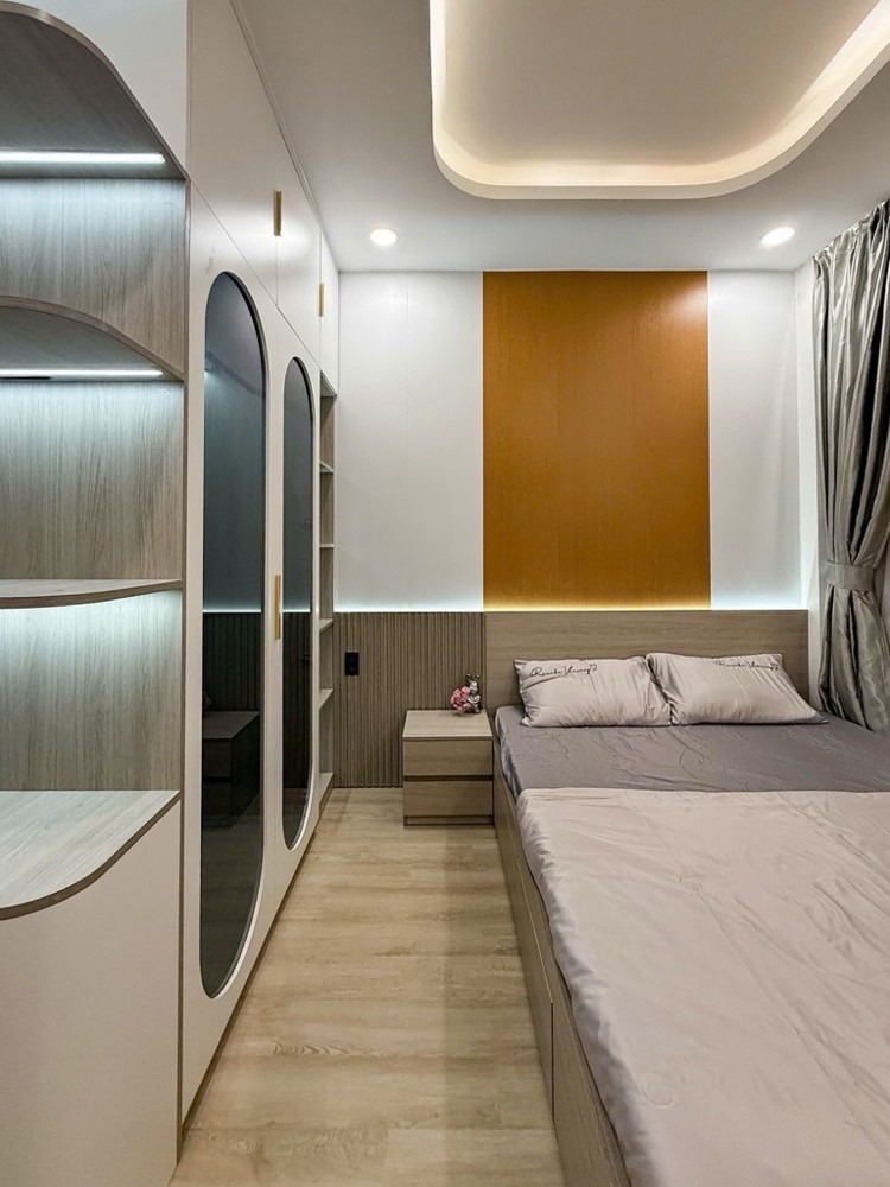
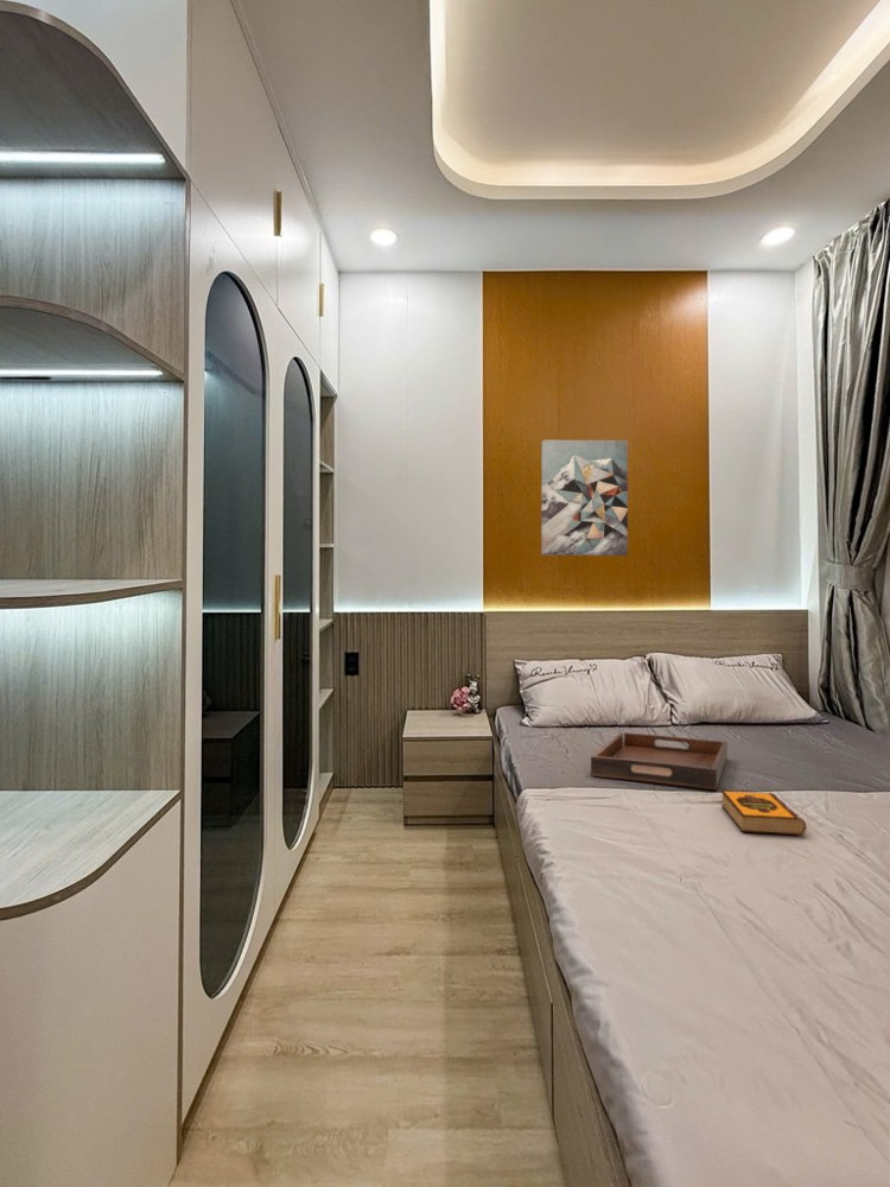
+ hardback book [720,789,808,837]
+ serving tray [590,731,729,792]
+ wall art [540,439,629,557]
